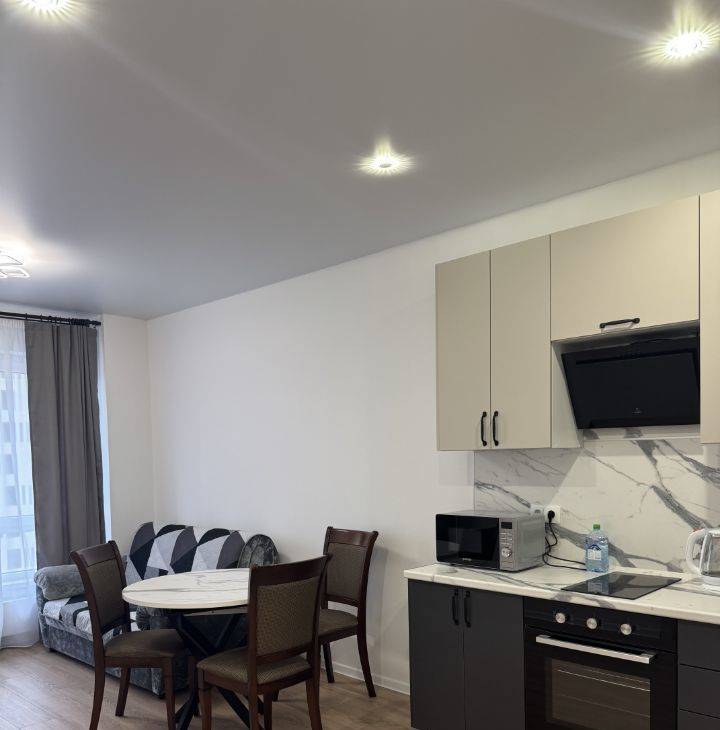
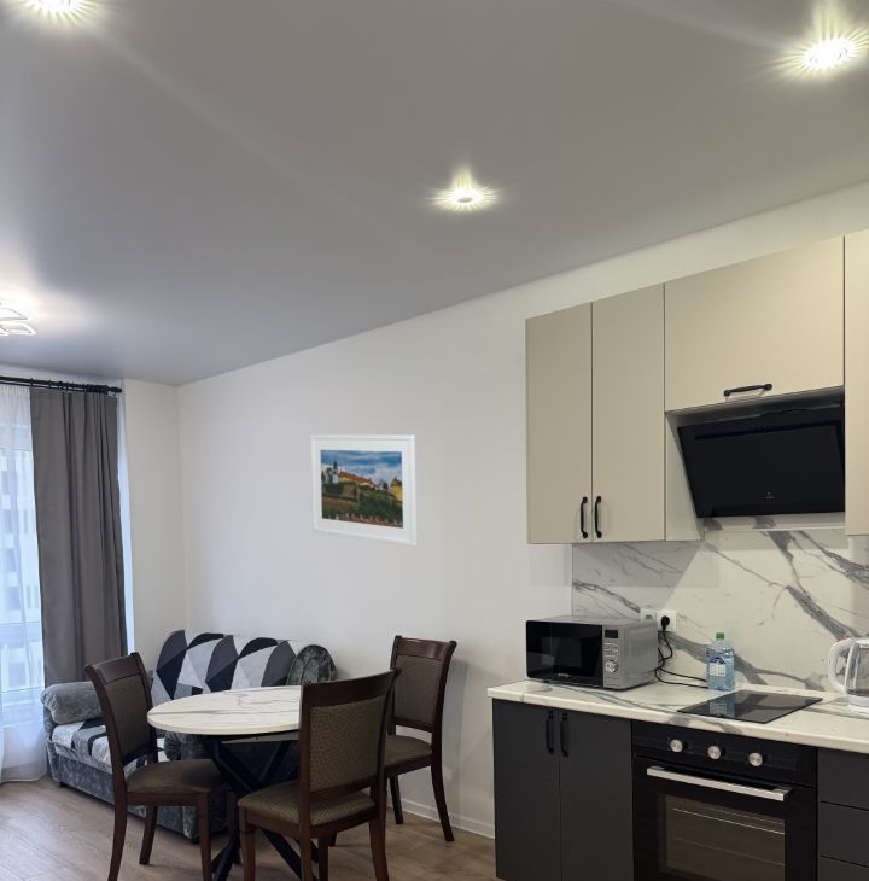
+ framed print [309,433,419,548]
